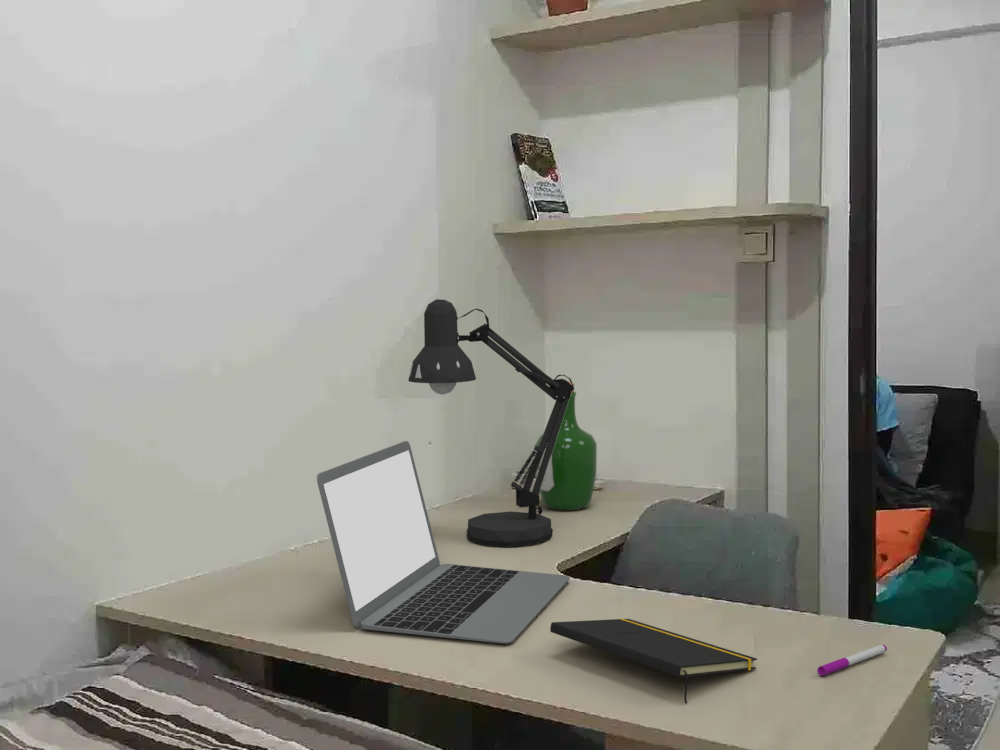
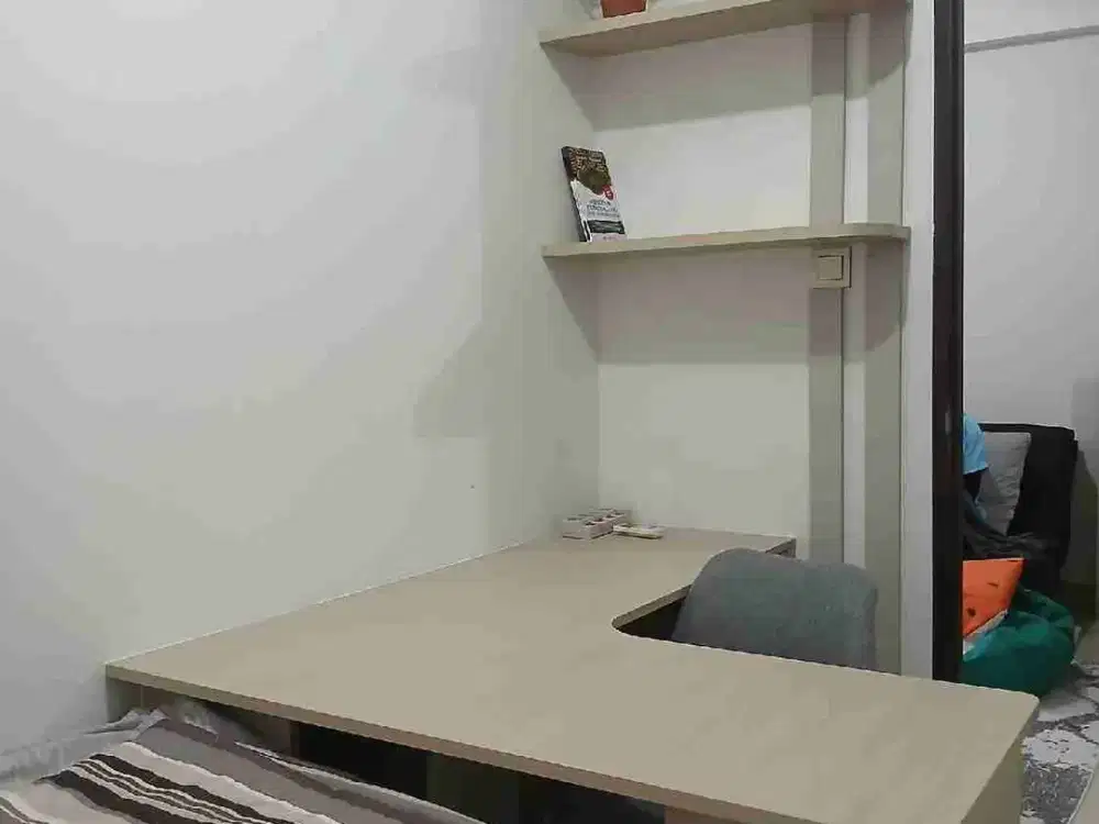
- notepad [549,618,758,705]
- wine bottle [534,381,598,511]
- pen [817,644,888,677]
- desk lamp [407,298,575,548]
- laptop [316,440,571,645]
